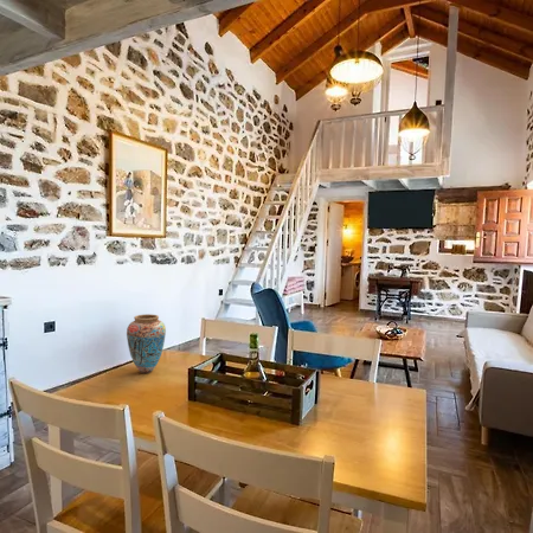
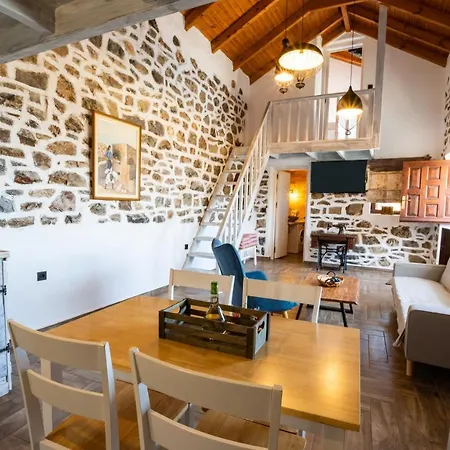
- vase [126,313,167,374]
